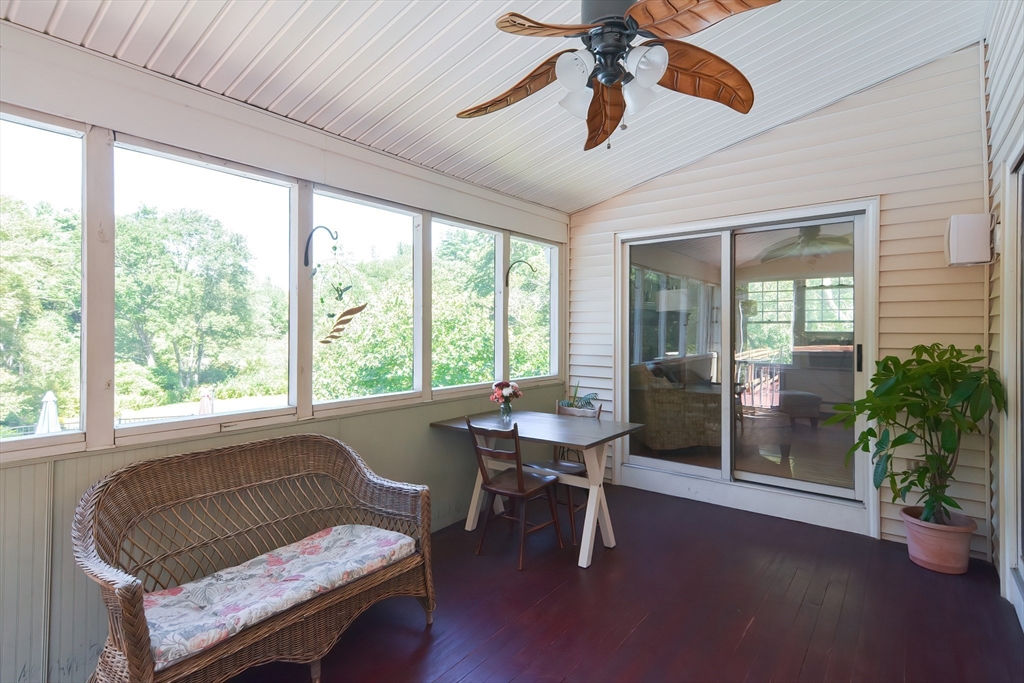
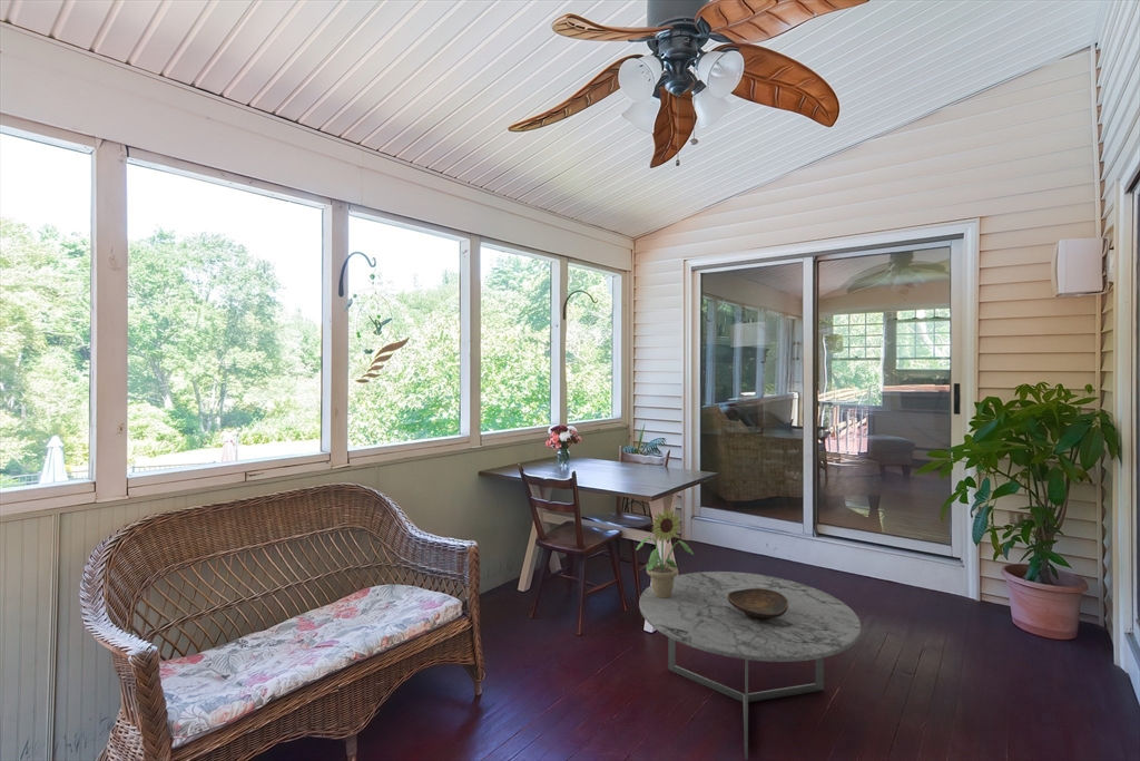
+ sunflower [635,508,695,598]
+ decorative bowl [728,588,788,619]
+ coffee table [638,570,862,760]
